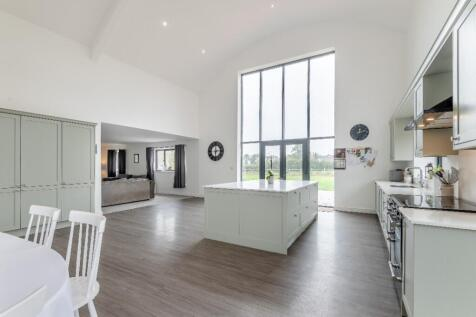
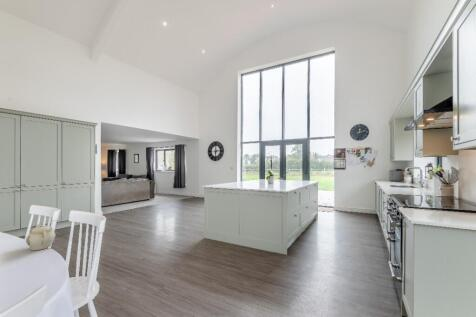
+ teapot [25,224,57,251]
